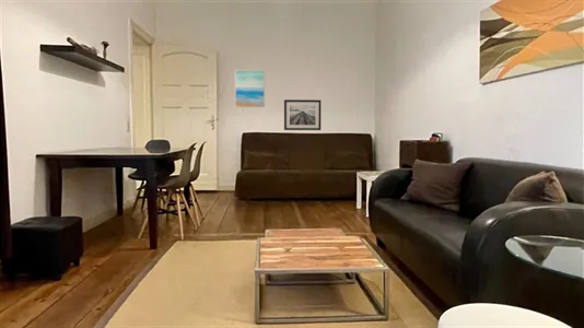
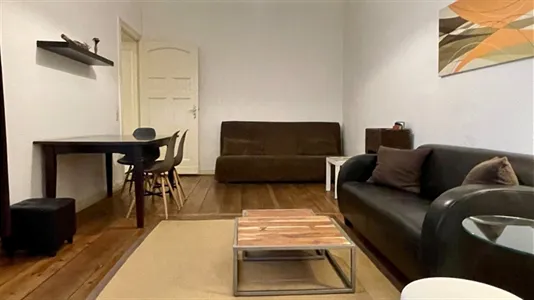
- wall art [283,98,322,131]
- wall art [234,69,266,108]
